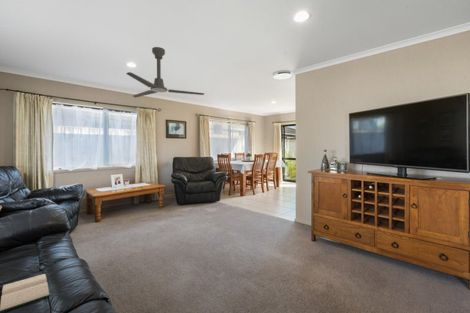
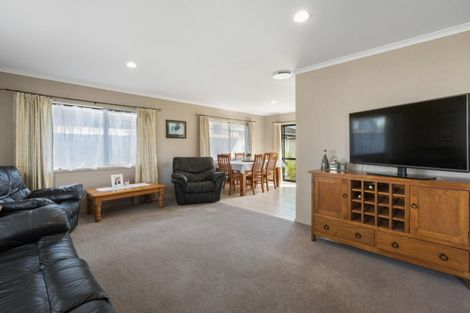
- ceiling fan [125,46,206,98]
- hardback book [0,273,51,313]
